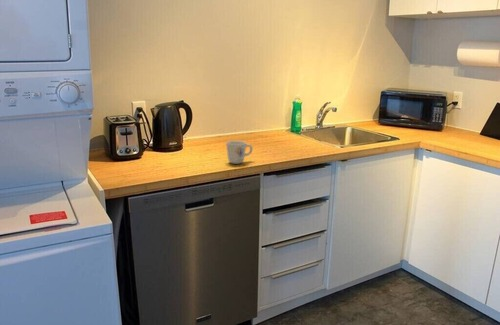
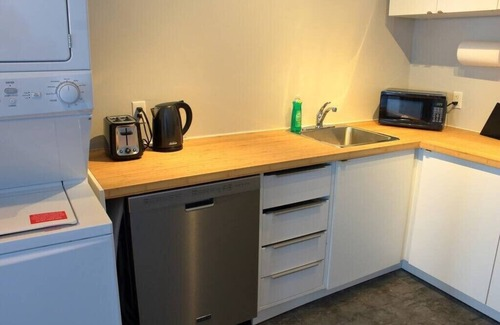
- mug [225,140,254,165]
